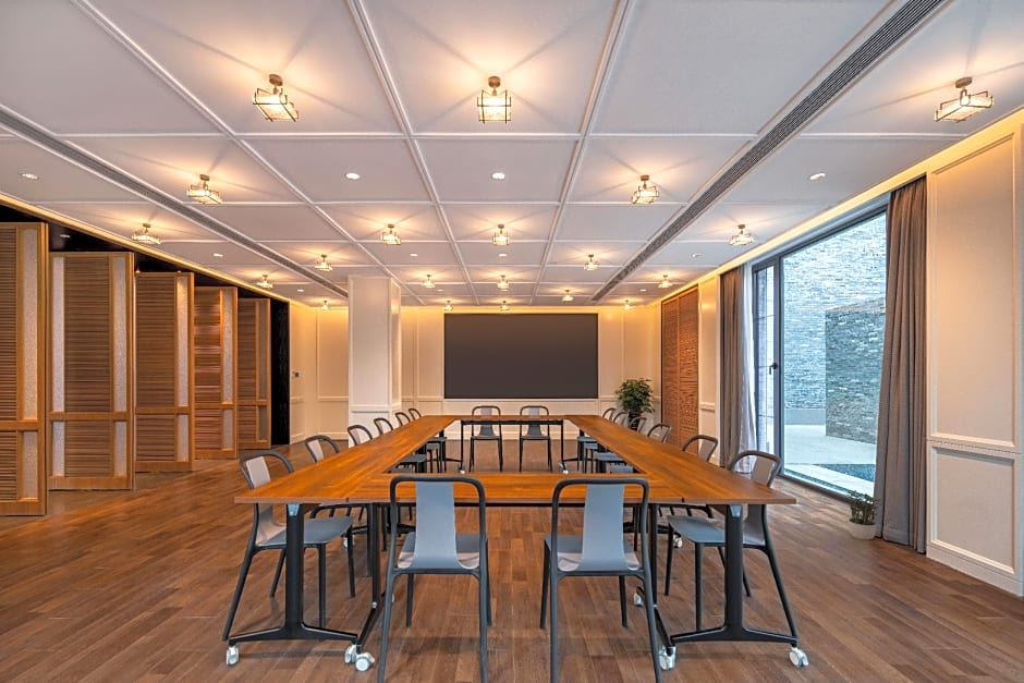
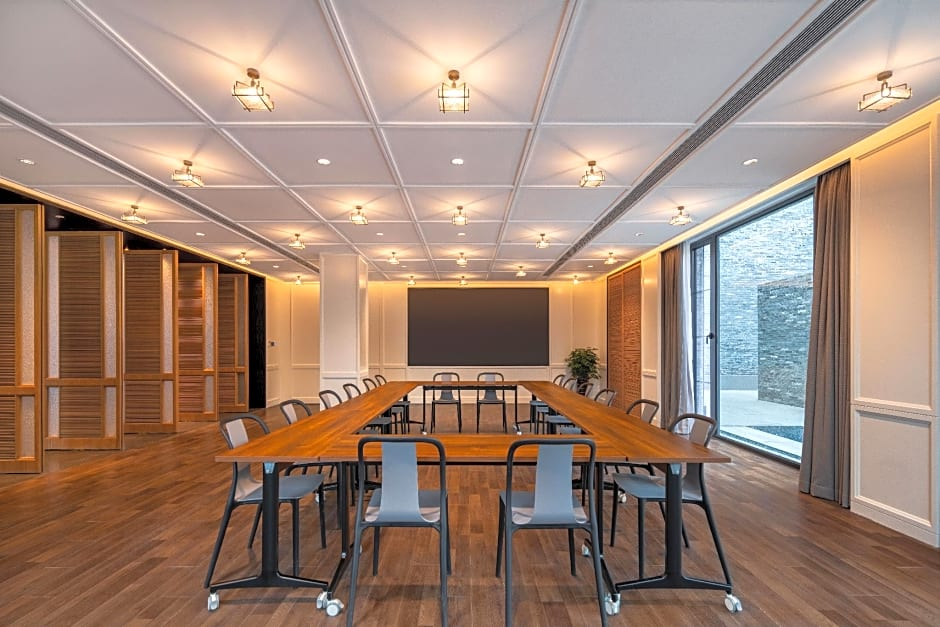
- potted plant [844,489,882,540]
